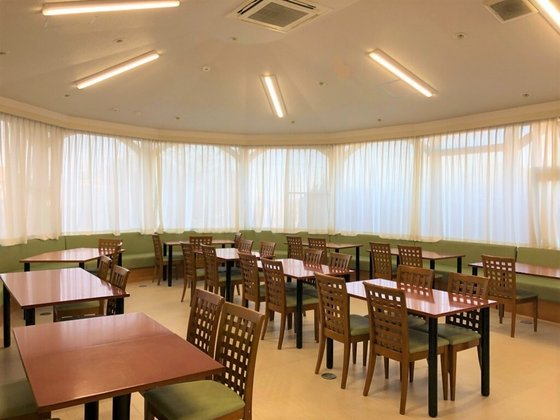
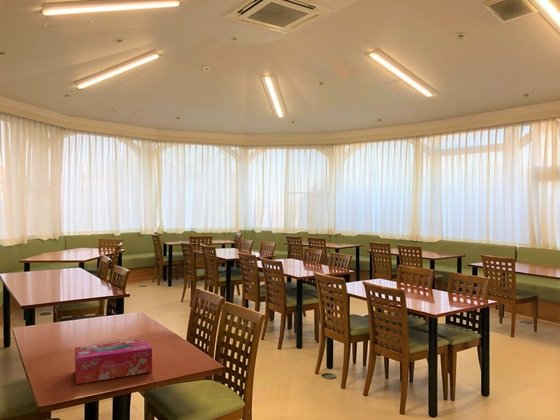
+ tissue box [74,338,153,385]
